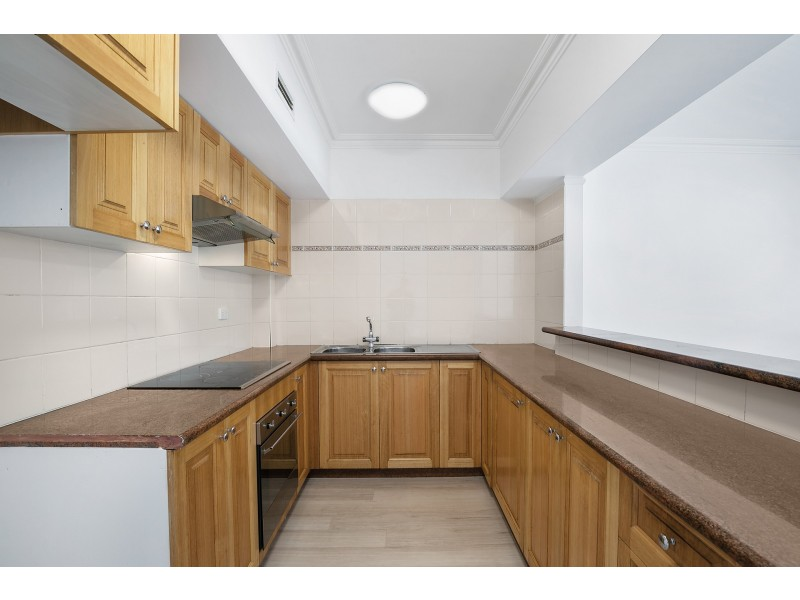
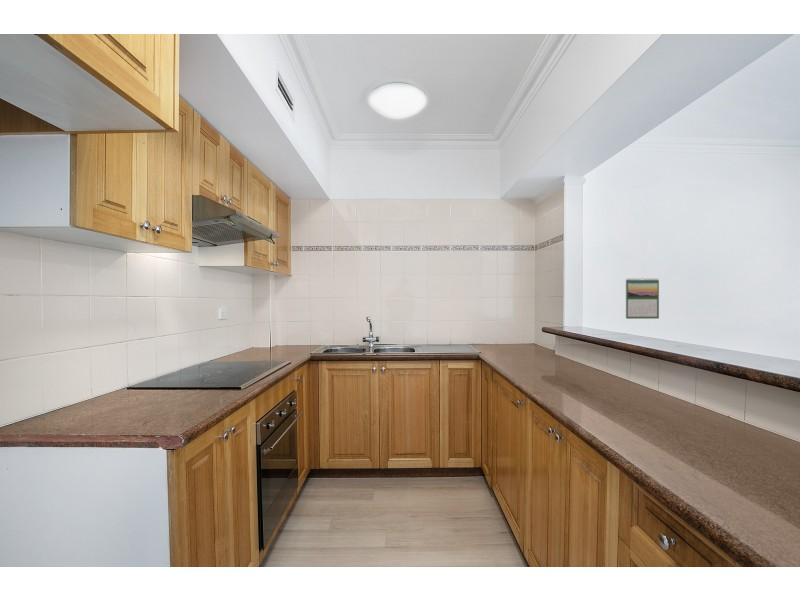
+ calendar [625,277,660,320]
